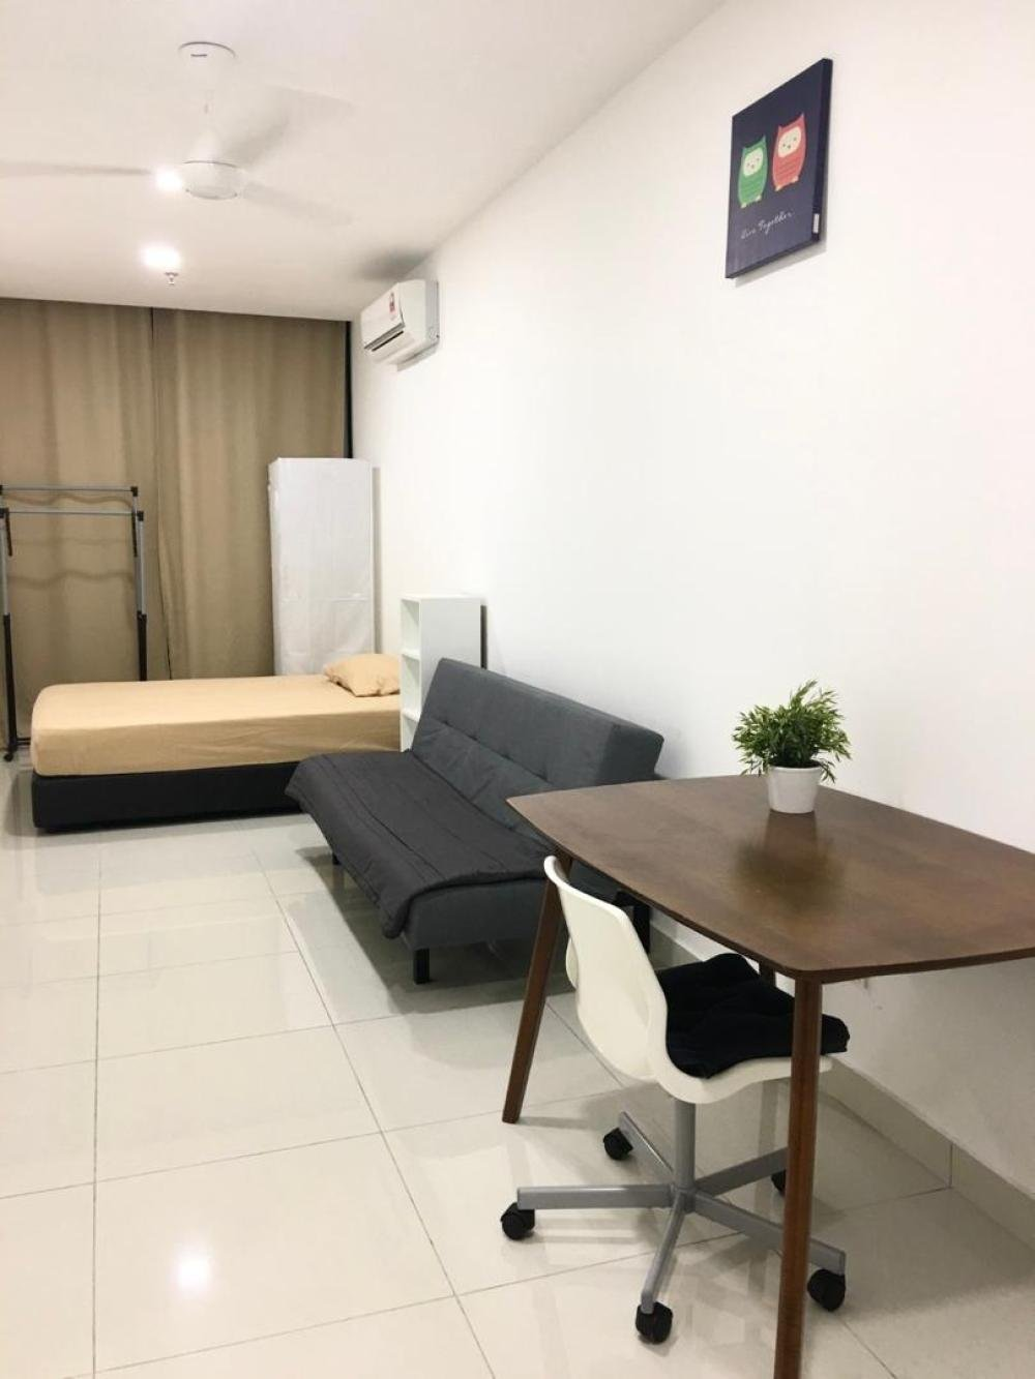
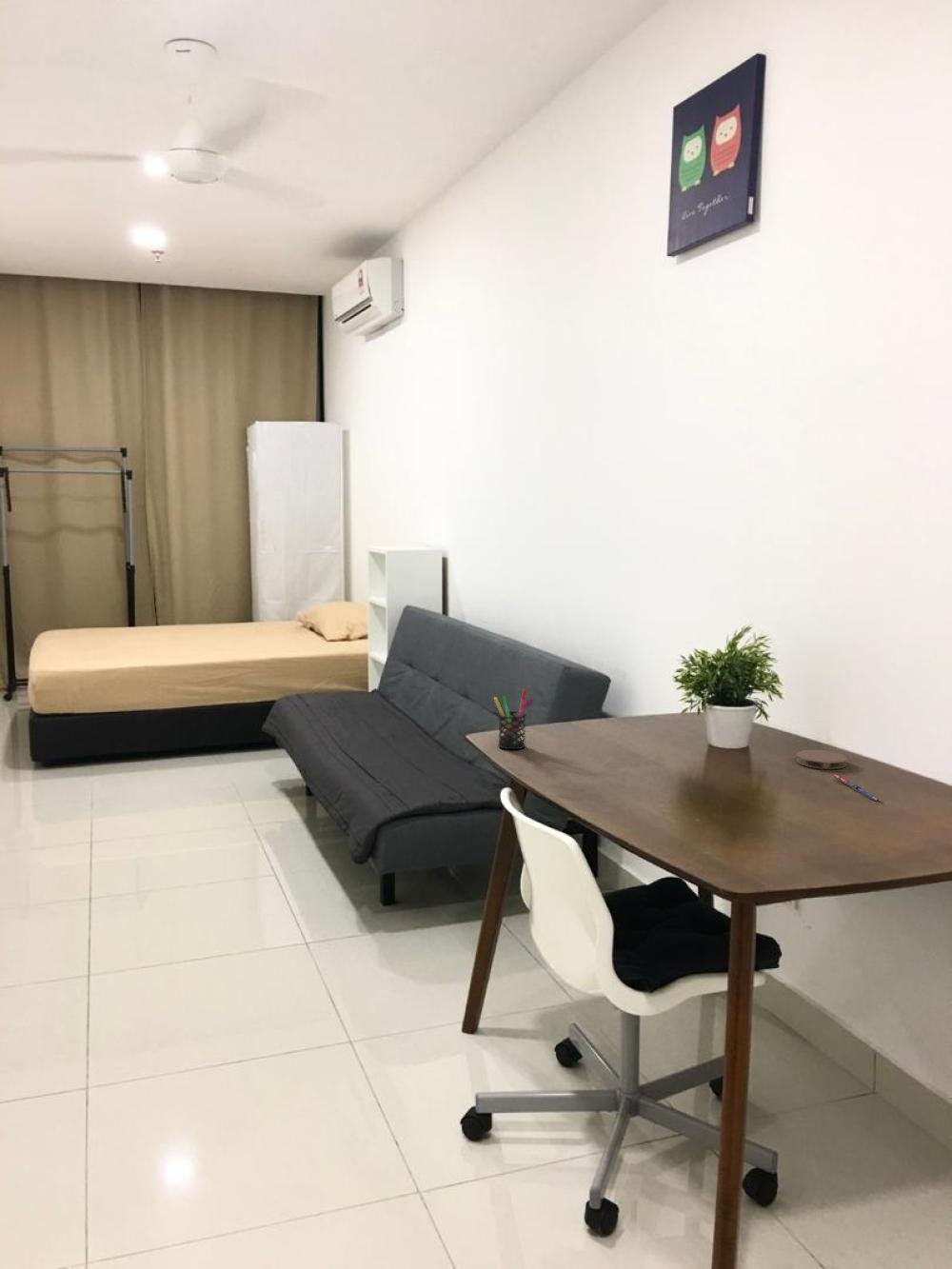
+ coaster [795,749,848,770]
+ pen holder [493,688,535,750]
+ pen [833,773,880,802]
